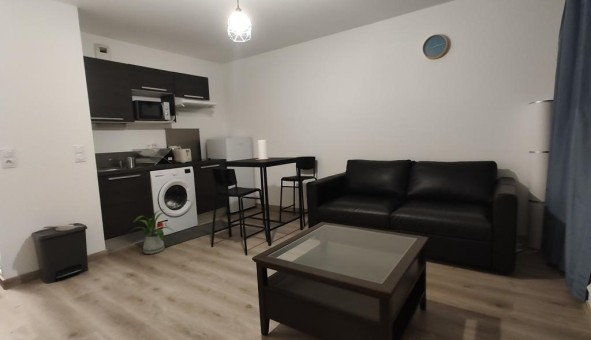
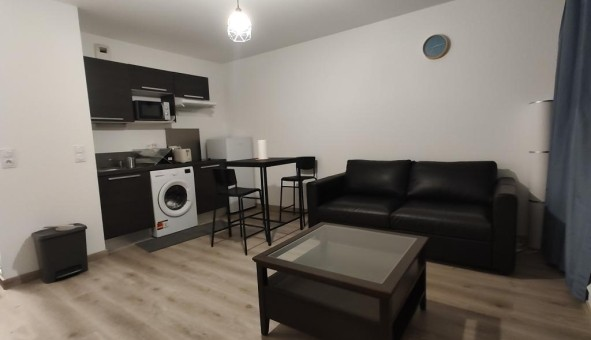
- house plant [127,208,177,255]
